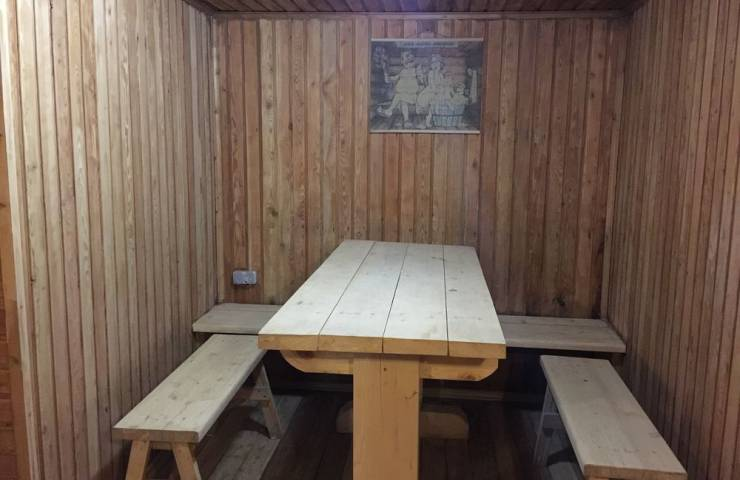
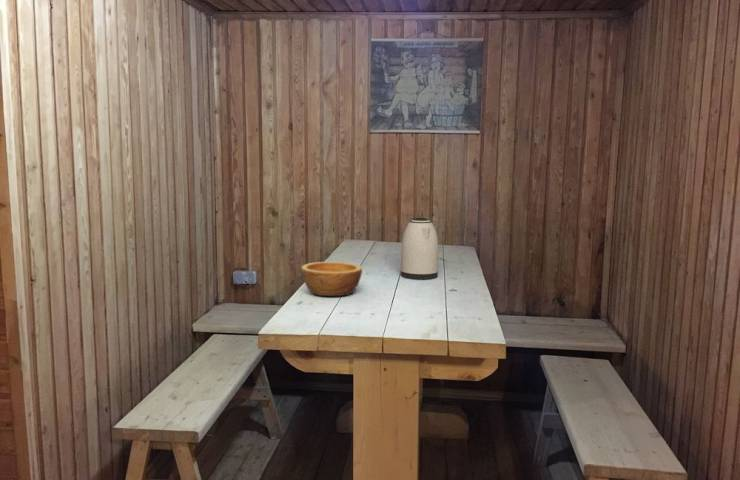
+ bowl [300,261,363,297]
+ kettle [400,217,439,280]
